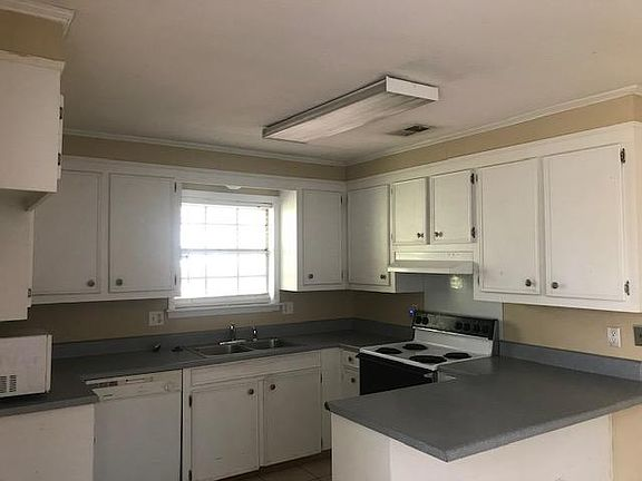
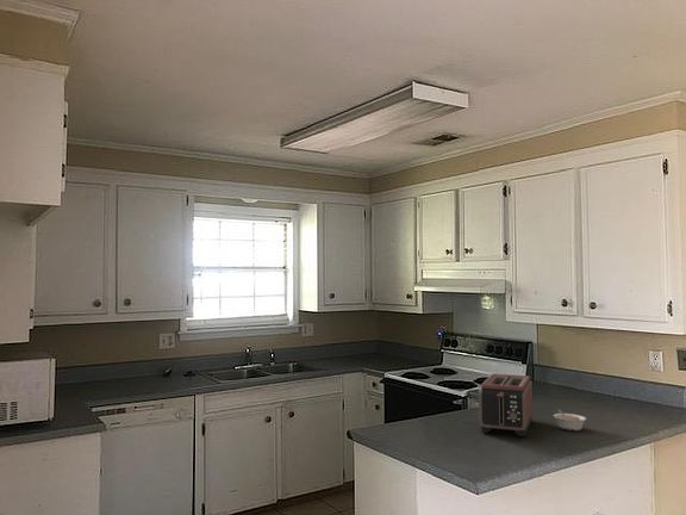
+ toaster [478,373,534,438]
+ legume [553,409,587,432]
